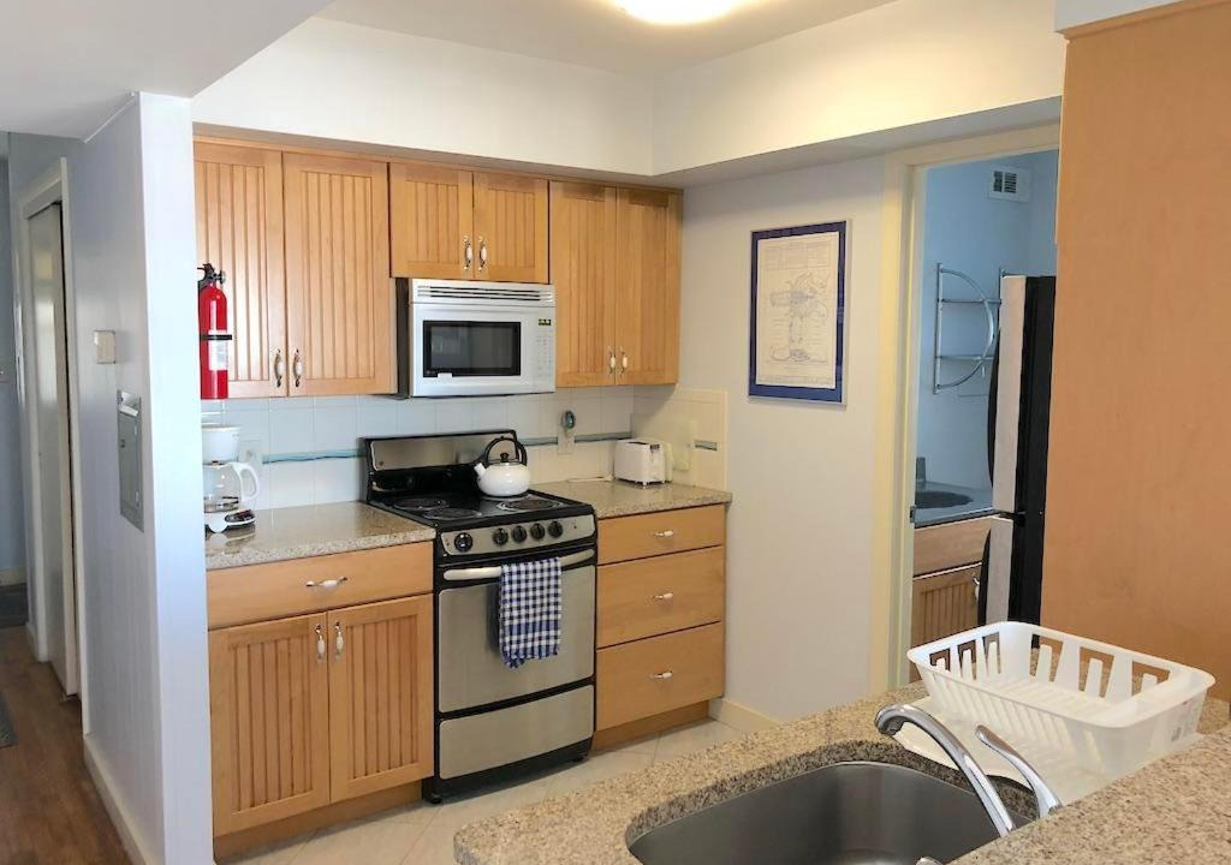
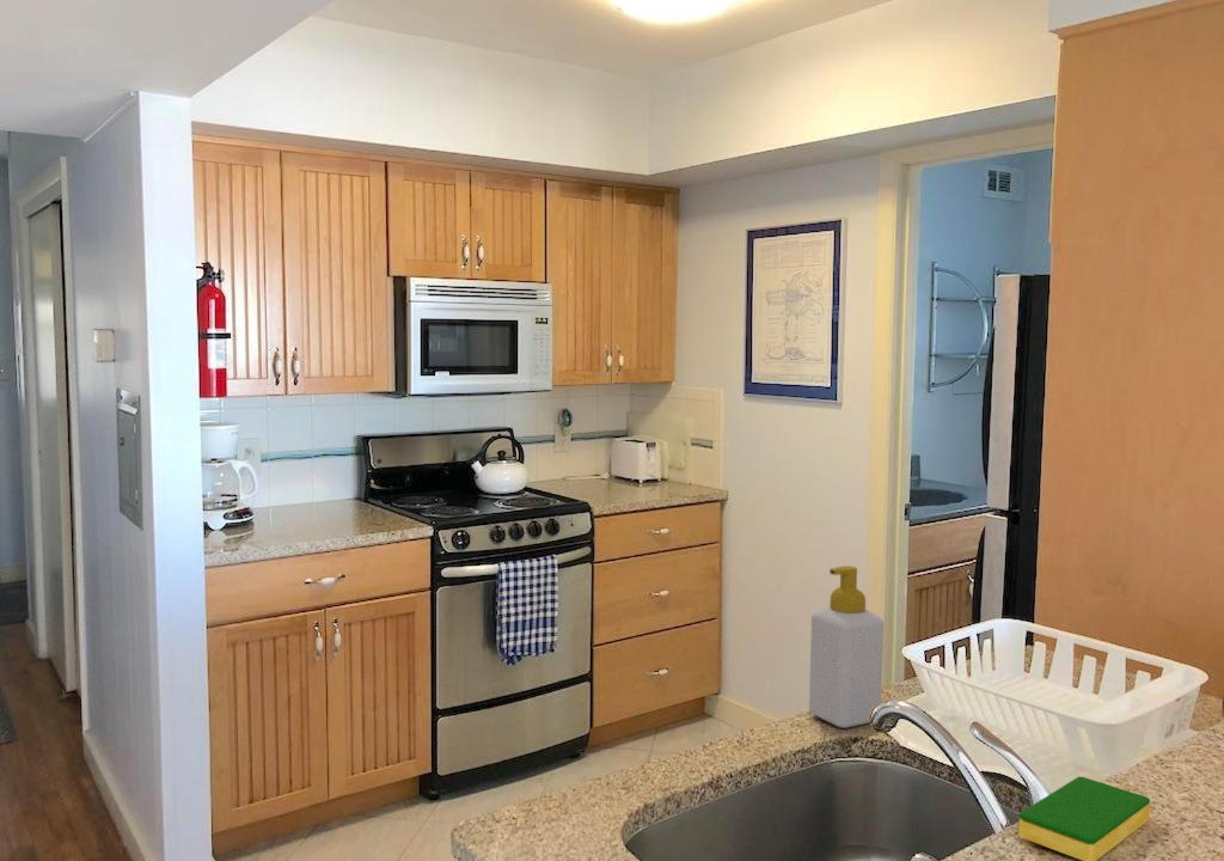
+ soap bottle [808,564,885,729]
+ dish sponge [1017,776,1151,861]
